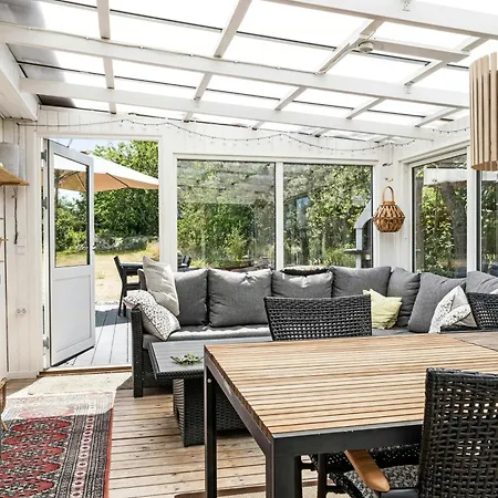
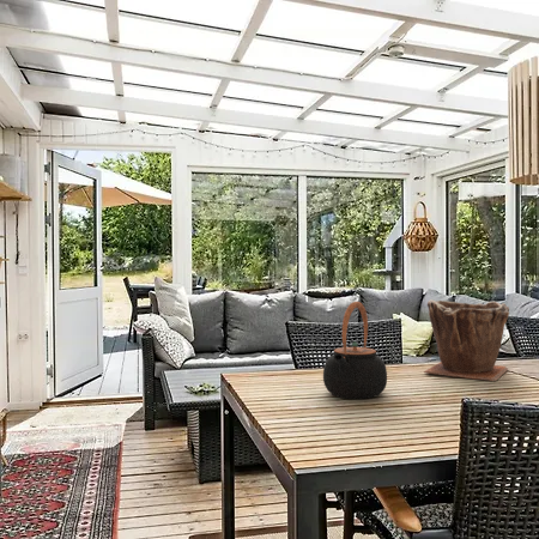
+ teapot [322,301,388,400]
+ plant pot [423,298,510,382]
